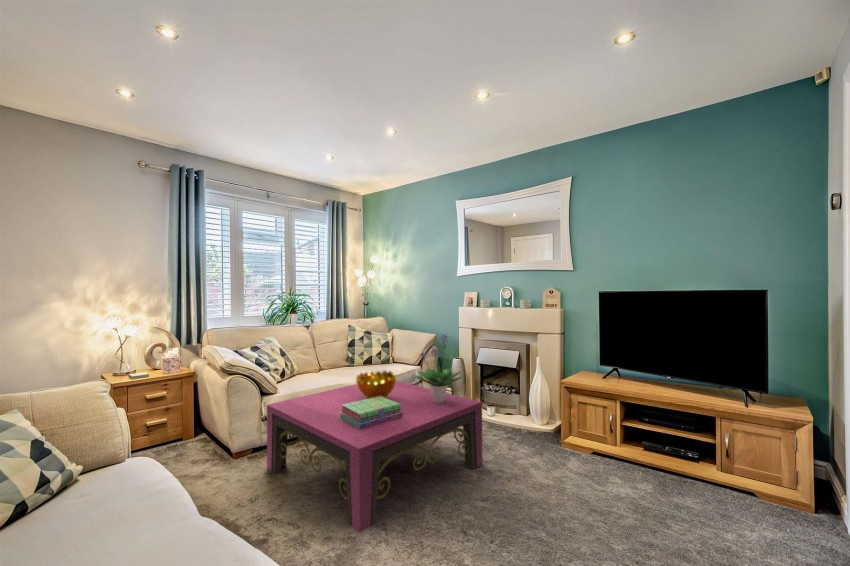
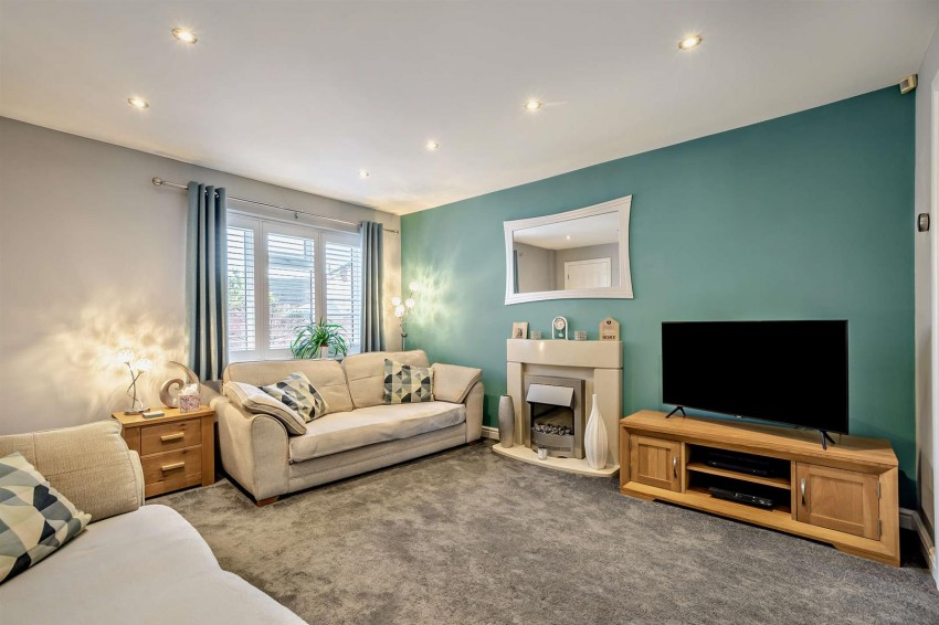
- potted plant [413,333,464,402]
- stack of books [339,396,403,429]
- coffee table [266,380,483,533]
- decorative bowl [355,369,397,399]
